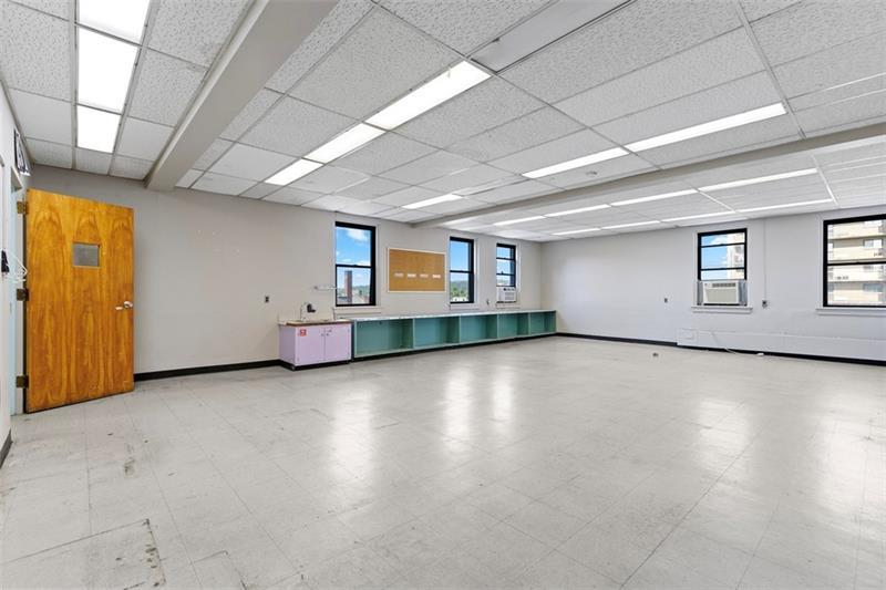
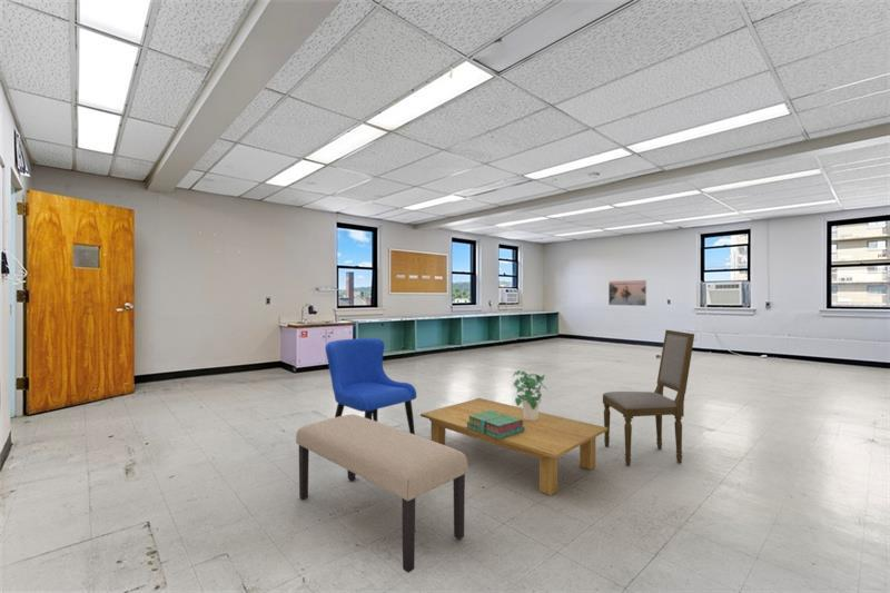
+ coffee table [419,397,607,496]
+ dining chair [324,337,417,435]
+ bench [295,413,468,574]
+ potted plant [511,369,548,421]
+ stack of books [467,411,525,439]
+ dining chair [602,329,695,467]
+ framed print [607,279,647,307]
